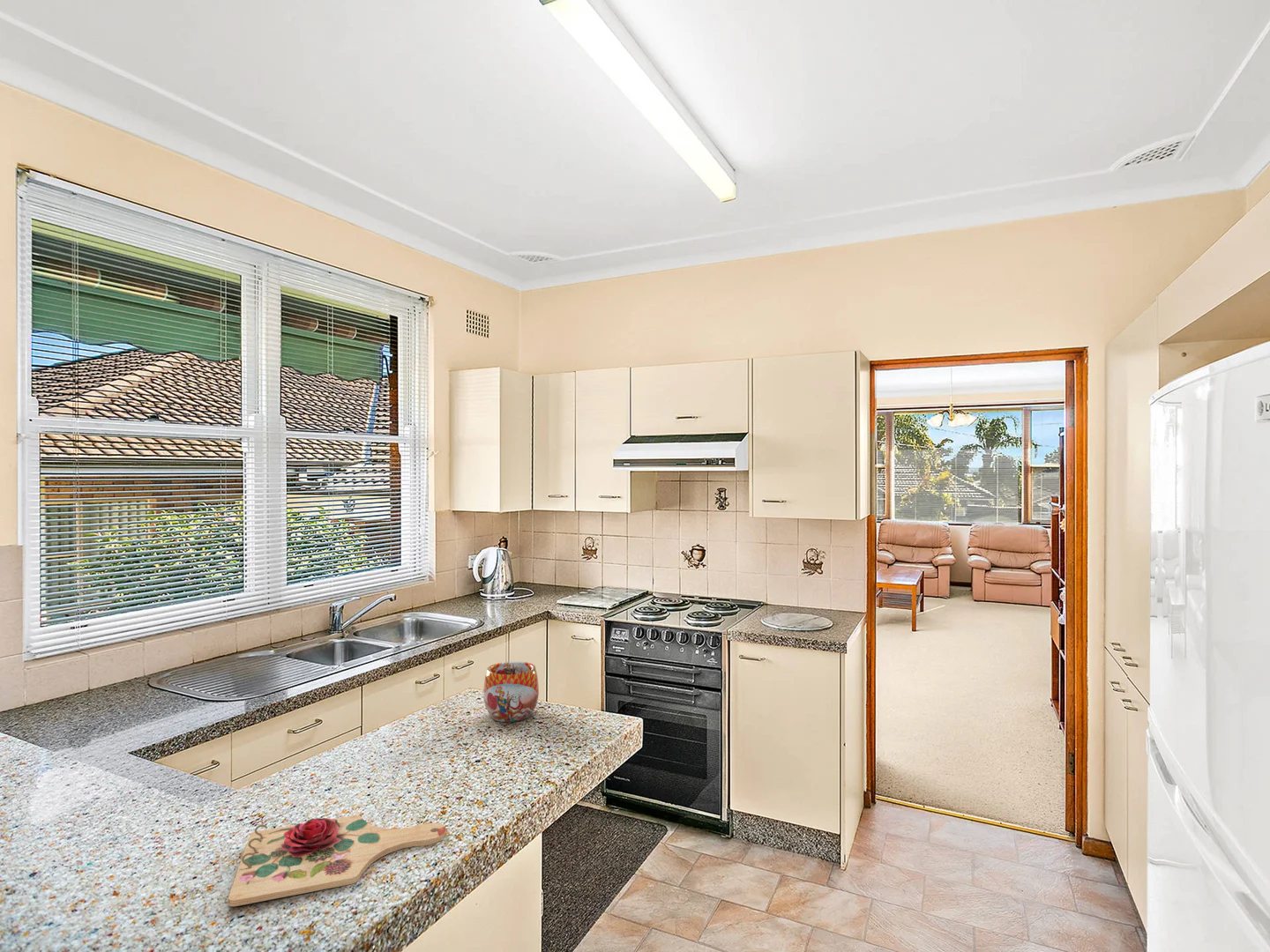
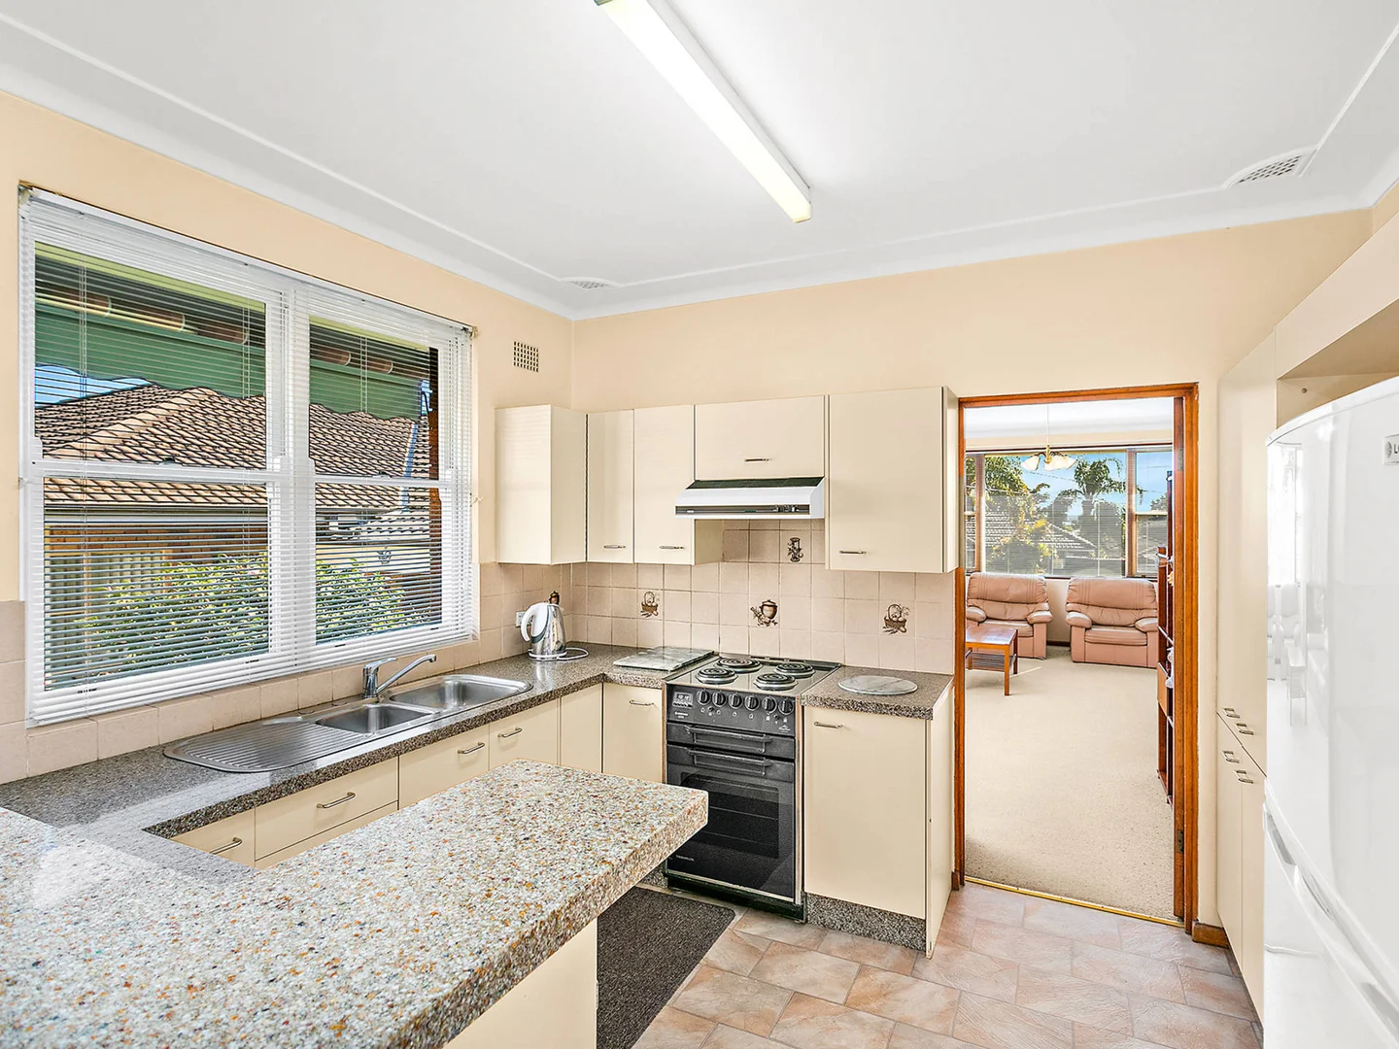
- mug [482,661,540,723]
- cutting board [228,814,447,907]
